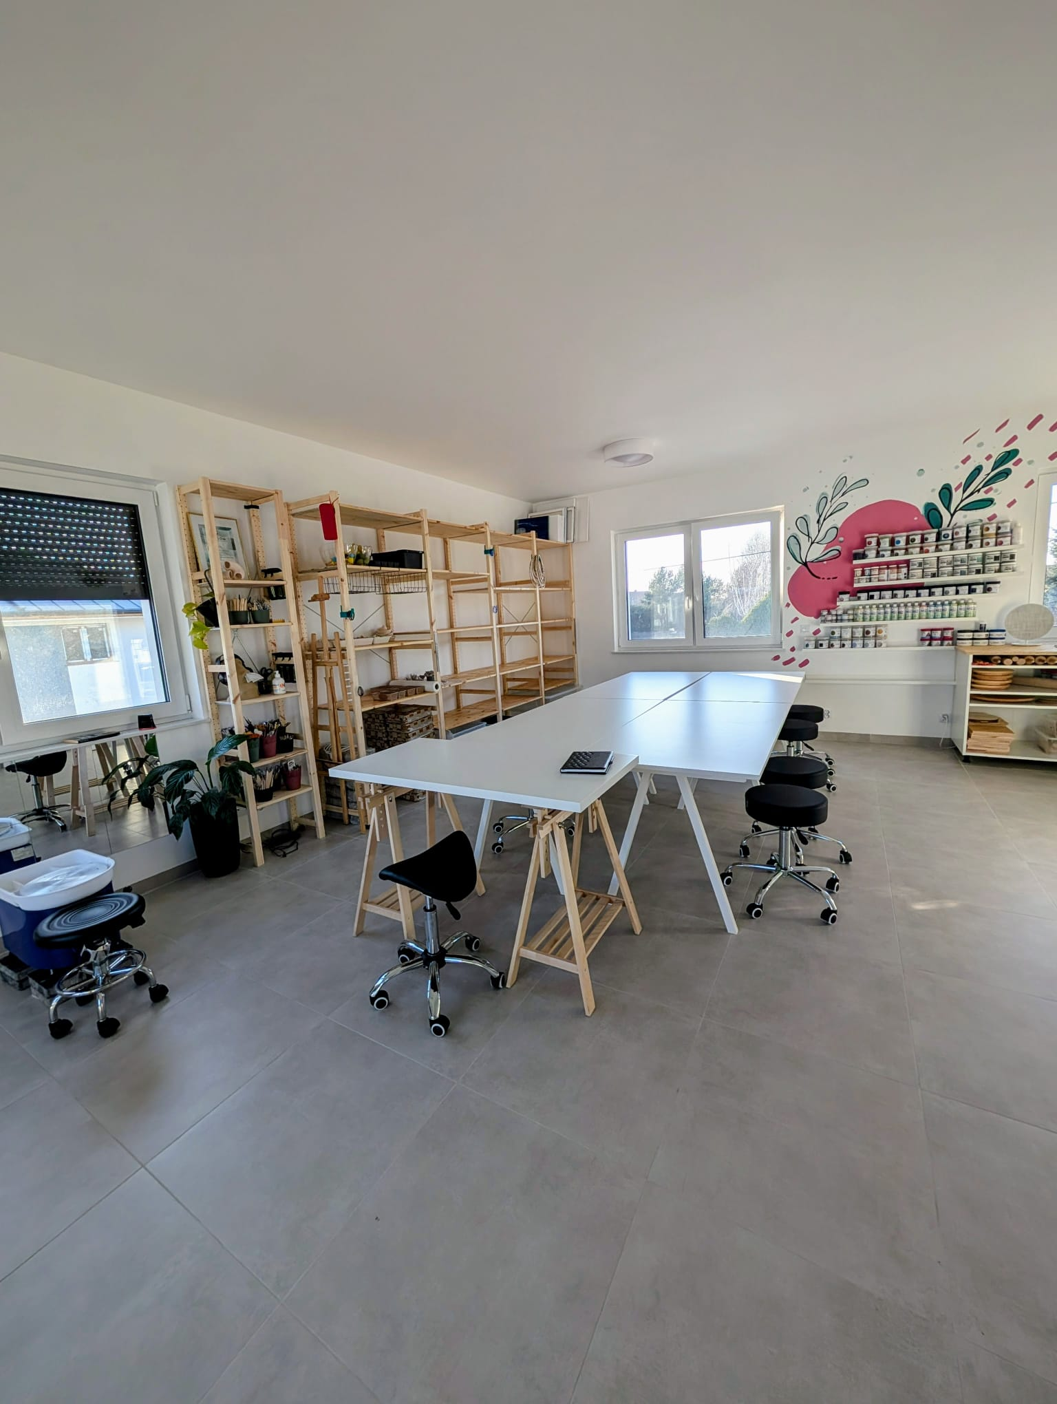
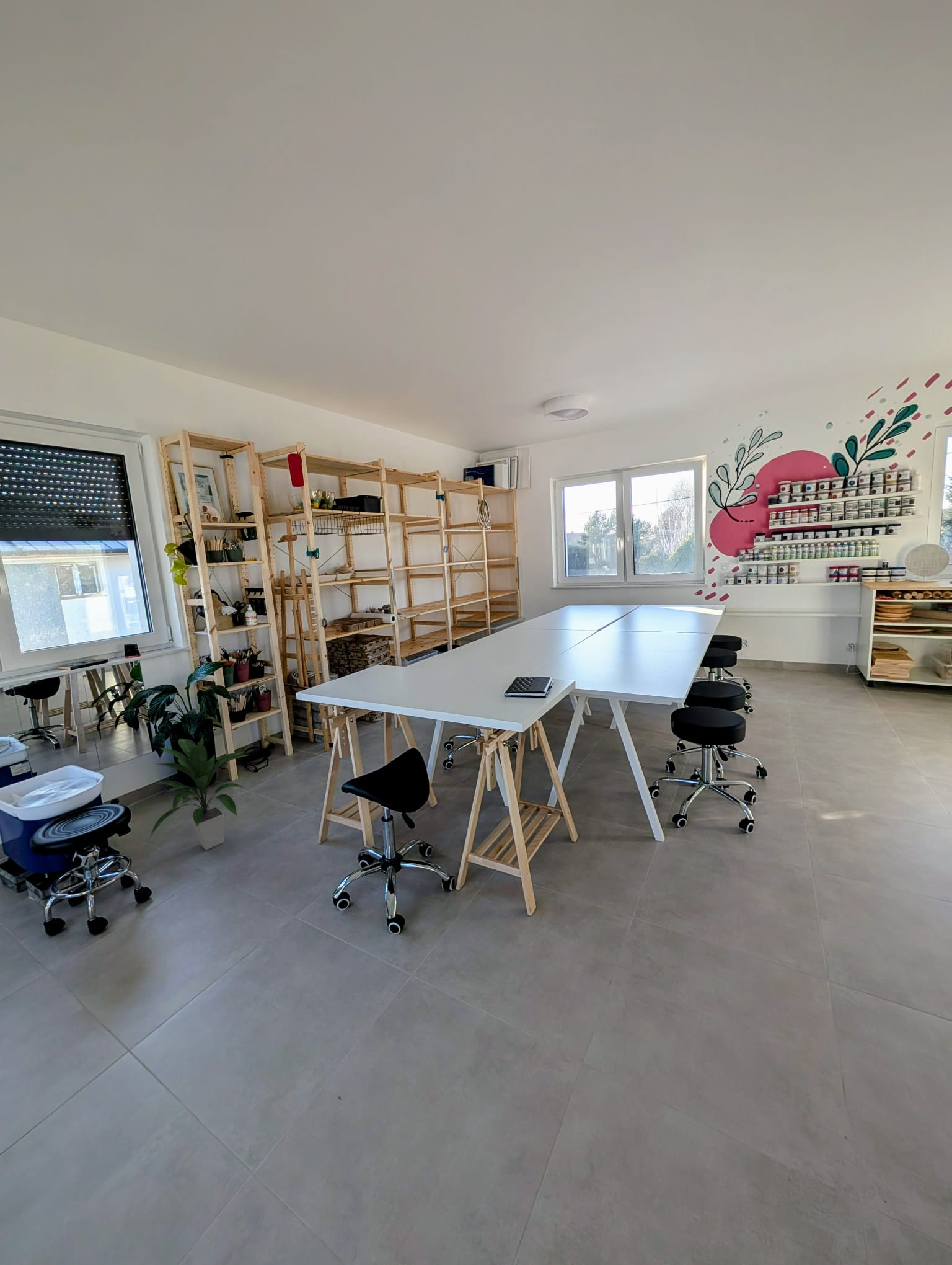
+ indoor plant [148,735,250,851]
